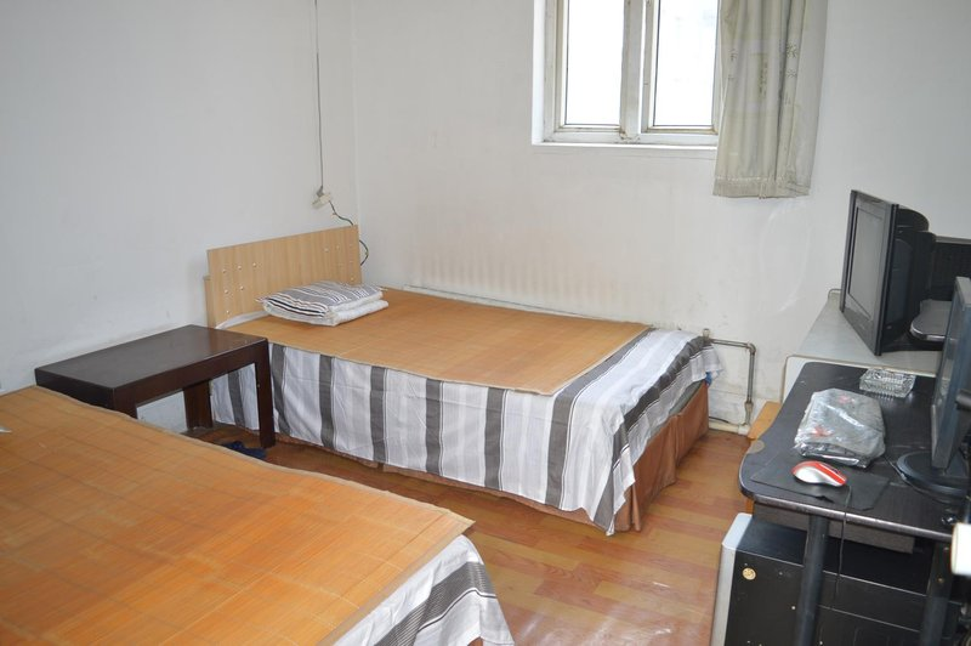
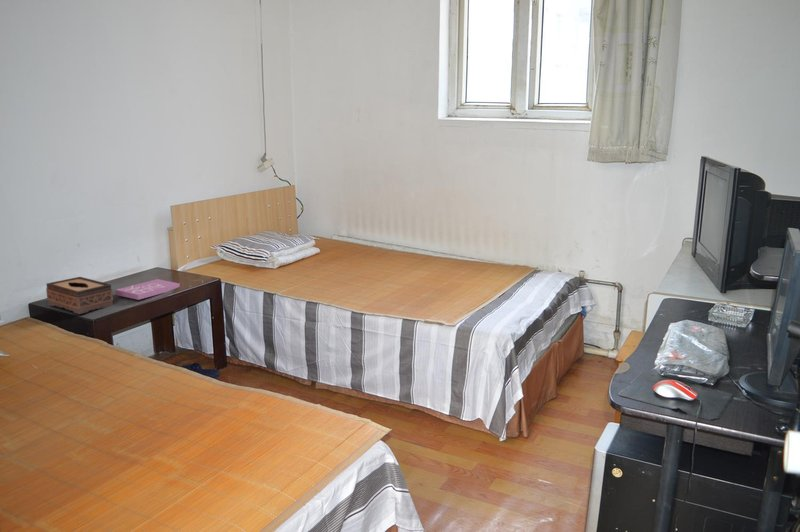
+ tissue box [45,276,114,315]
+ book [114,278,181,301]
